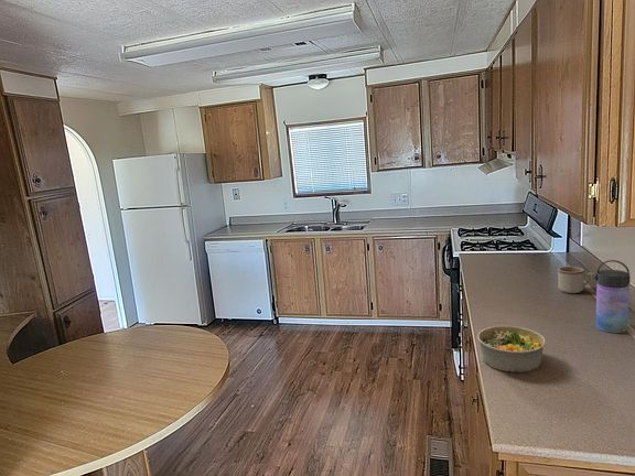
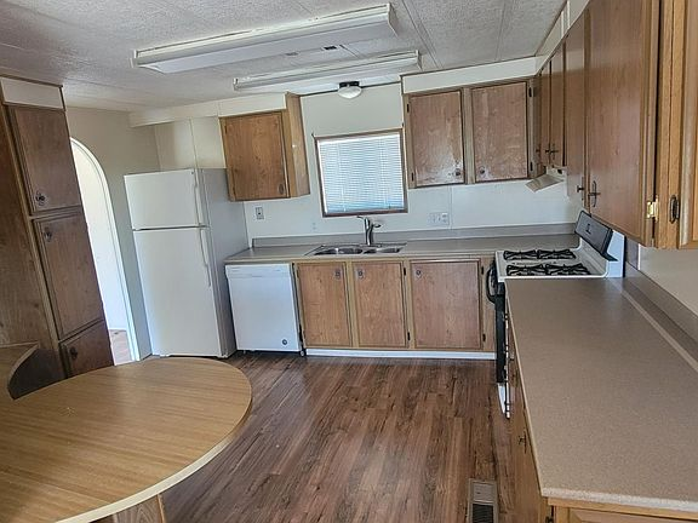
- bowl [476,325,547,374]
- mug [557,266,594,294]
- water bottle [594,259,632,334]
